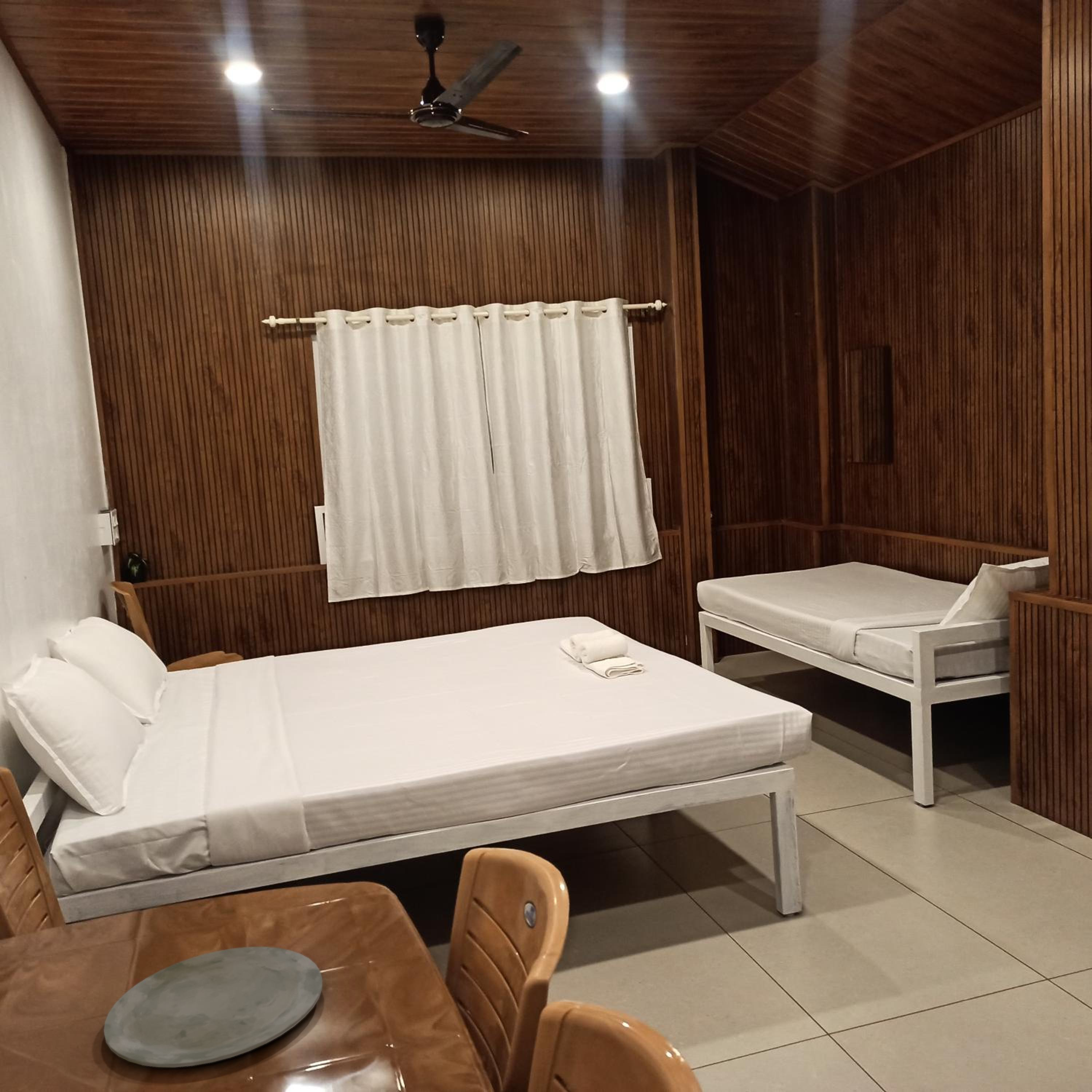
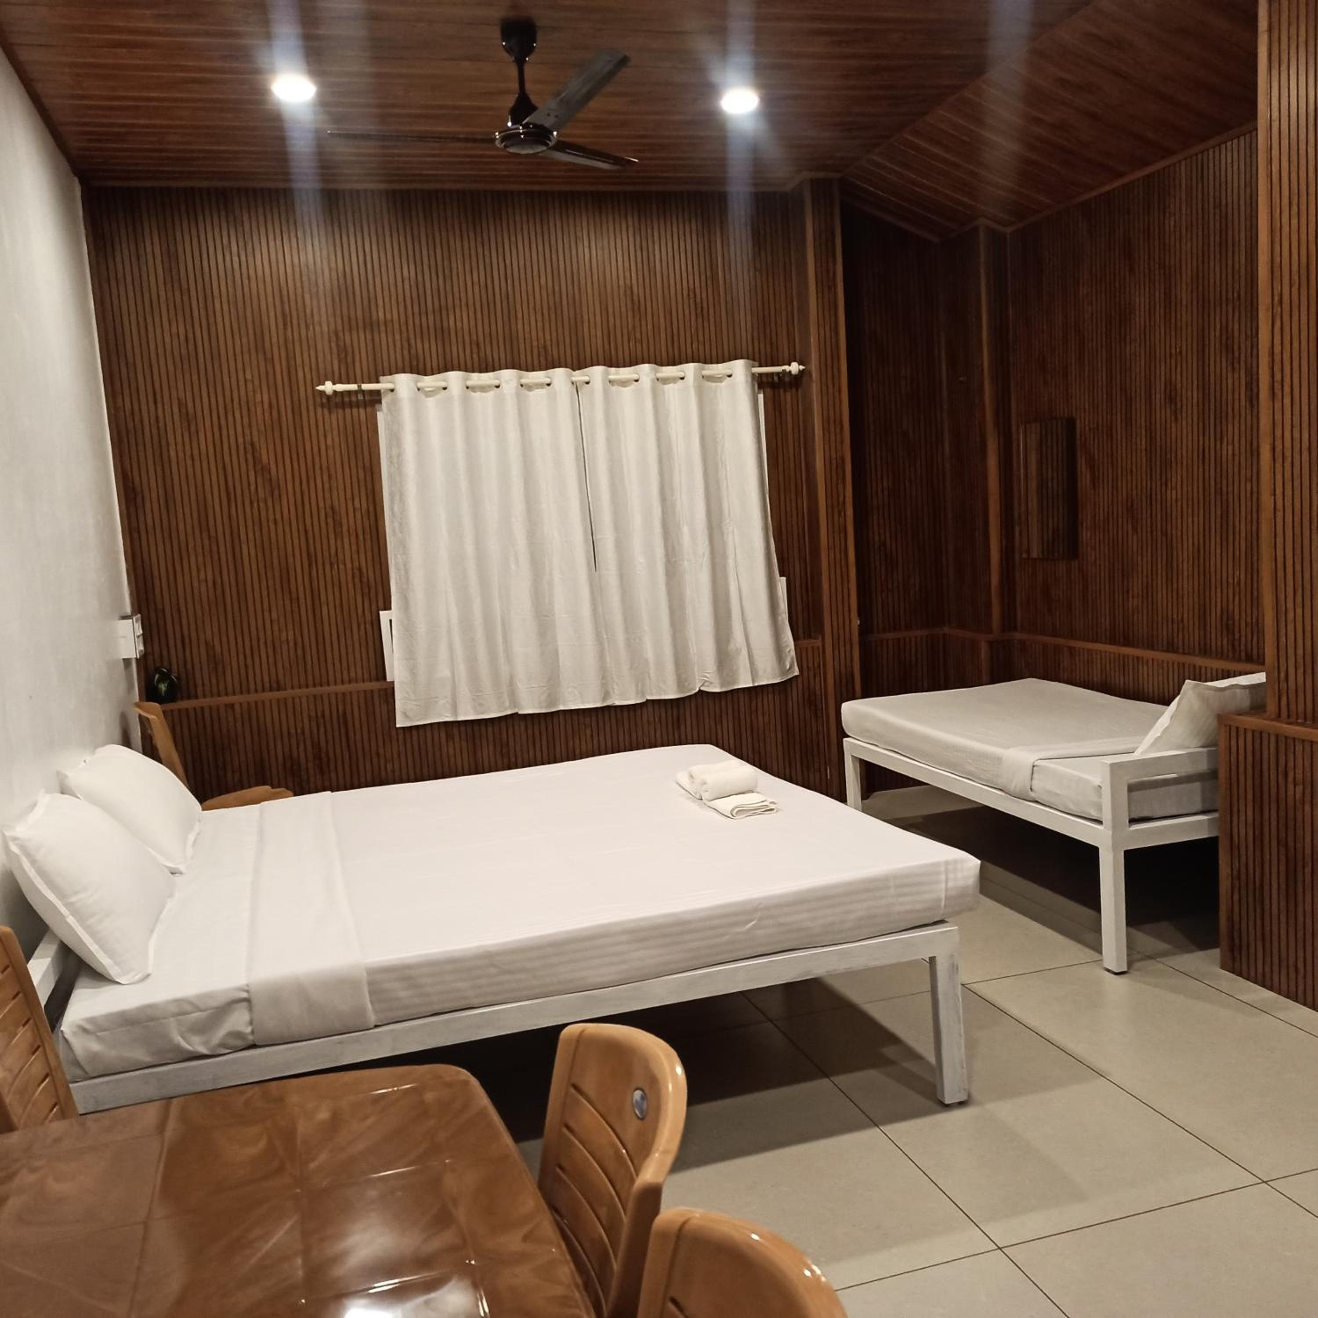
- plate [103,946,323,1068]
